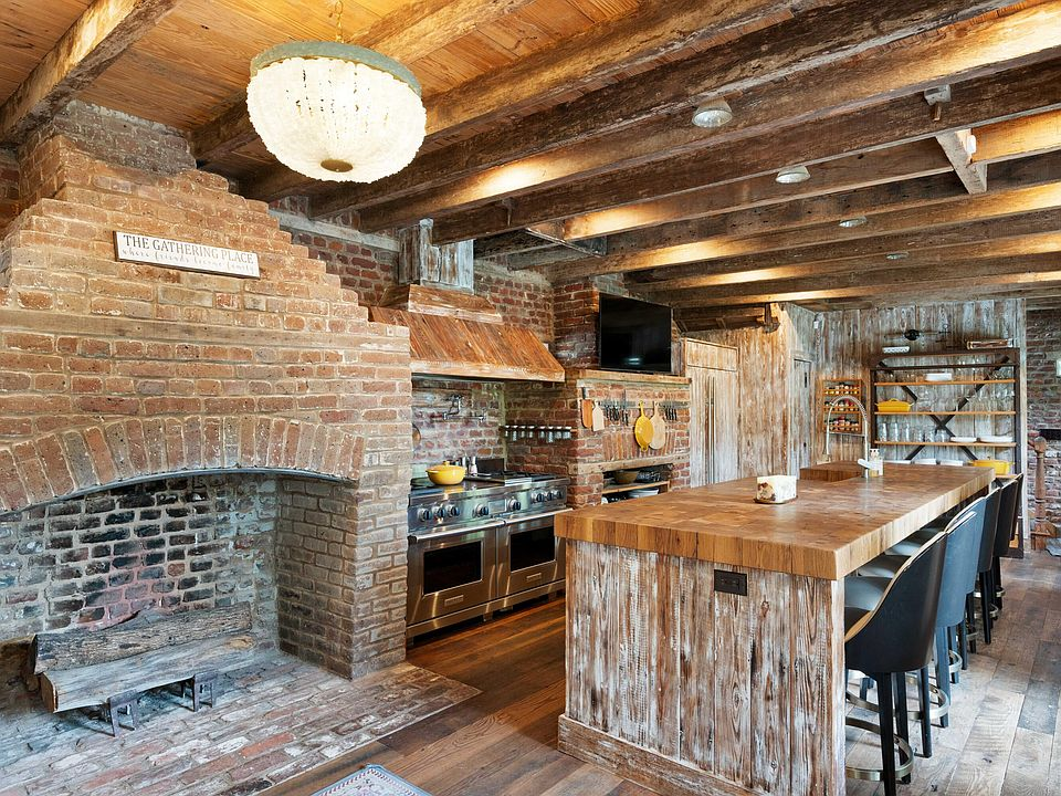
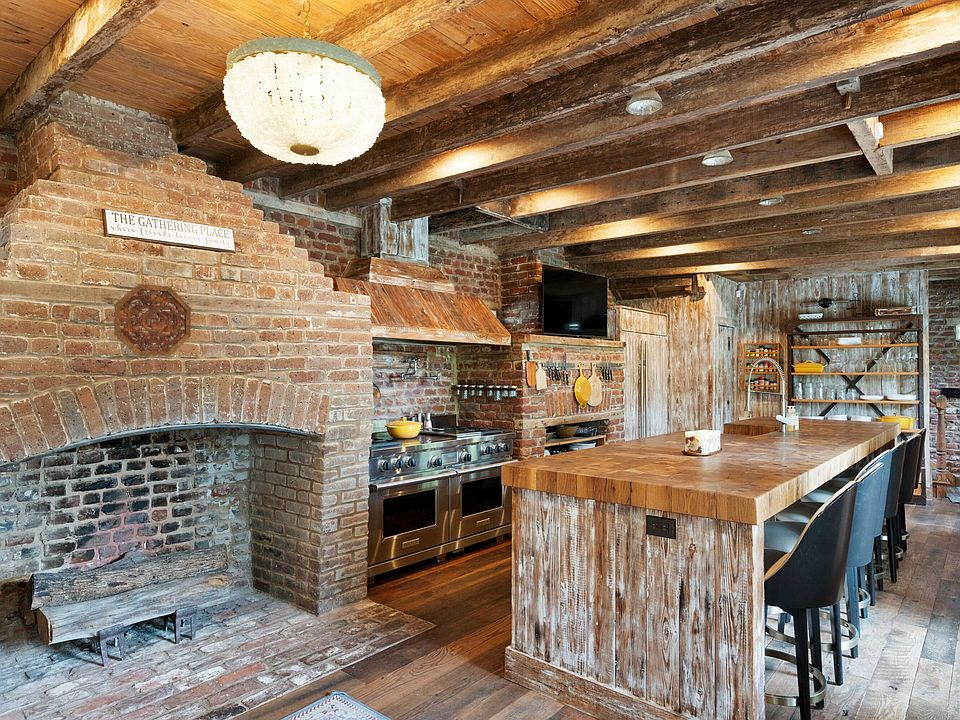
+ decorative platter [113,283,192,357]
